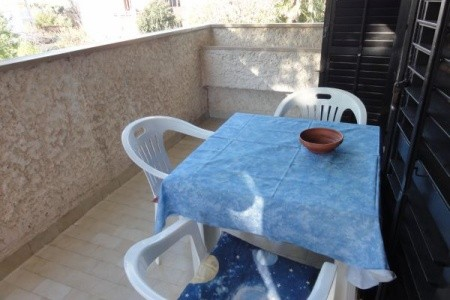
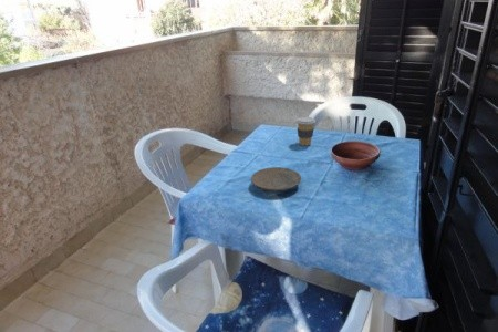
+ coffee cup [295,116,317,146]
+ plate [250,166,302,193]
